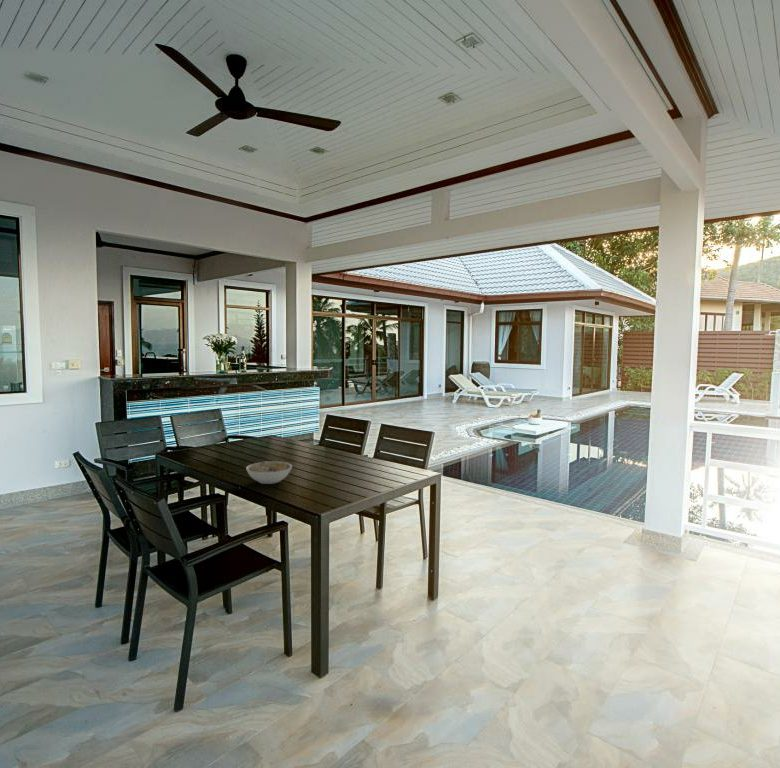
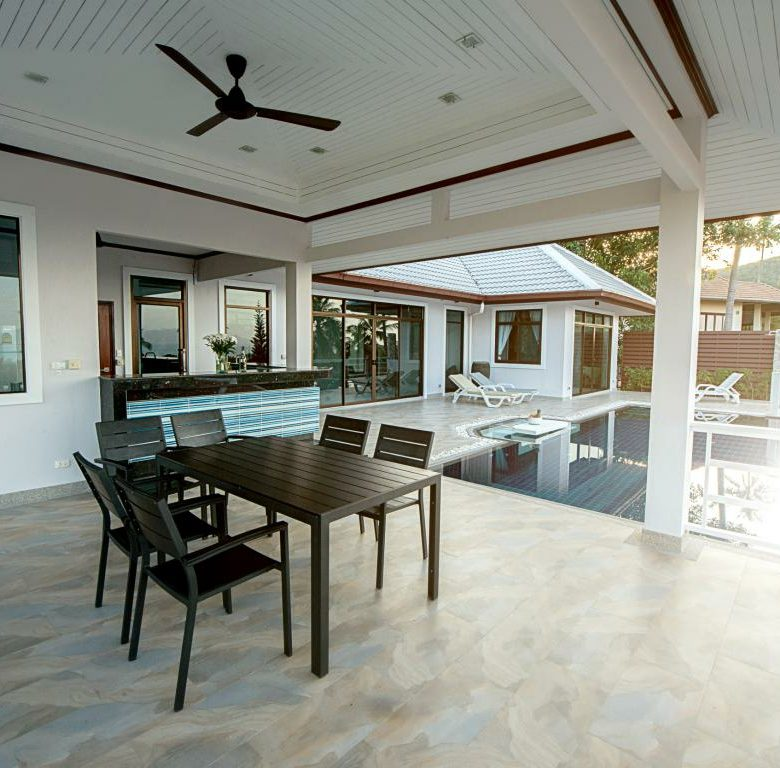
- bowl [245,460,293,485]
